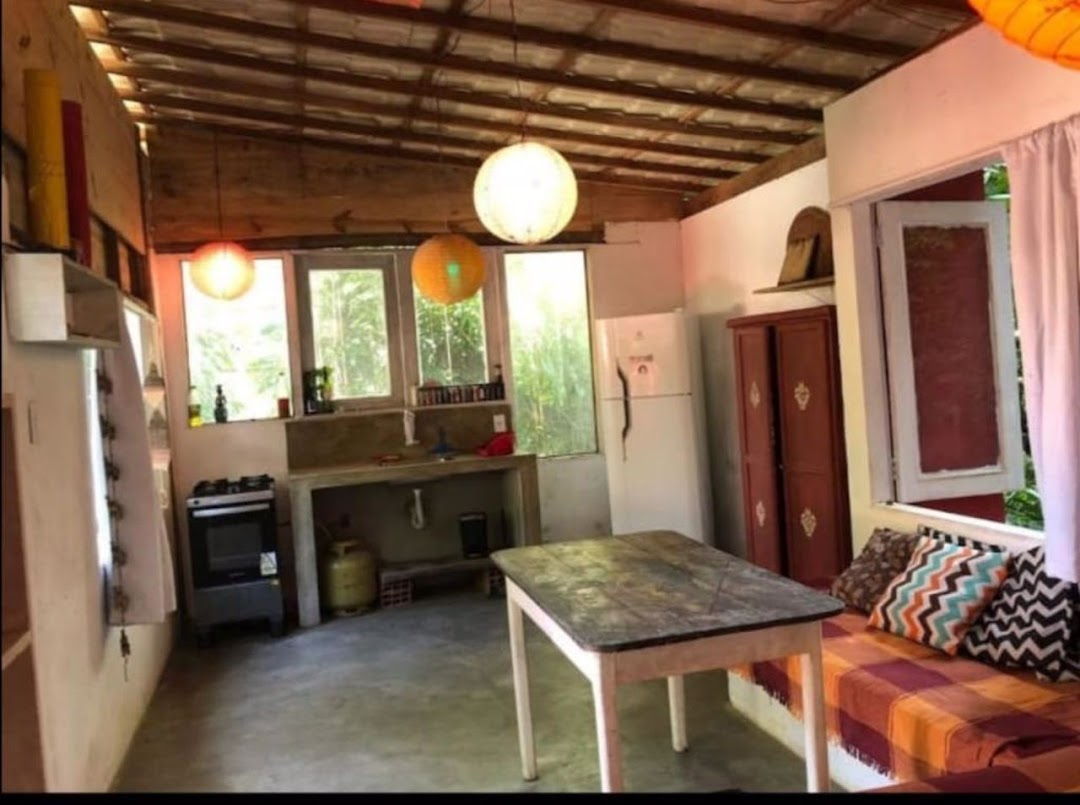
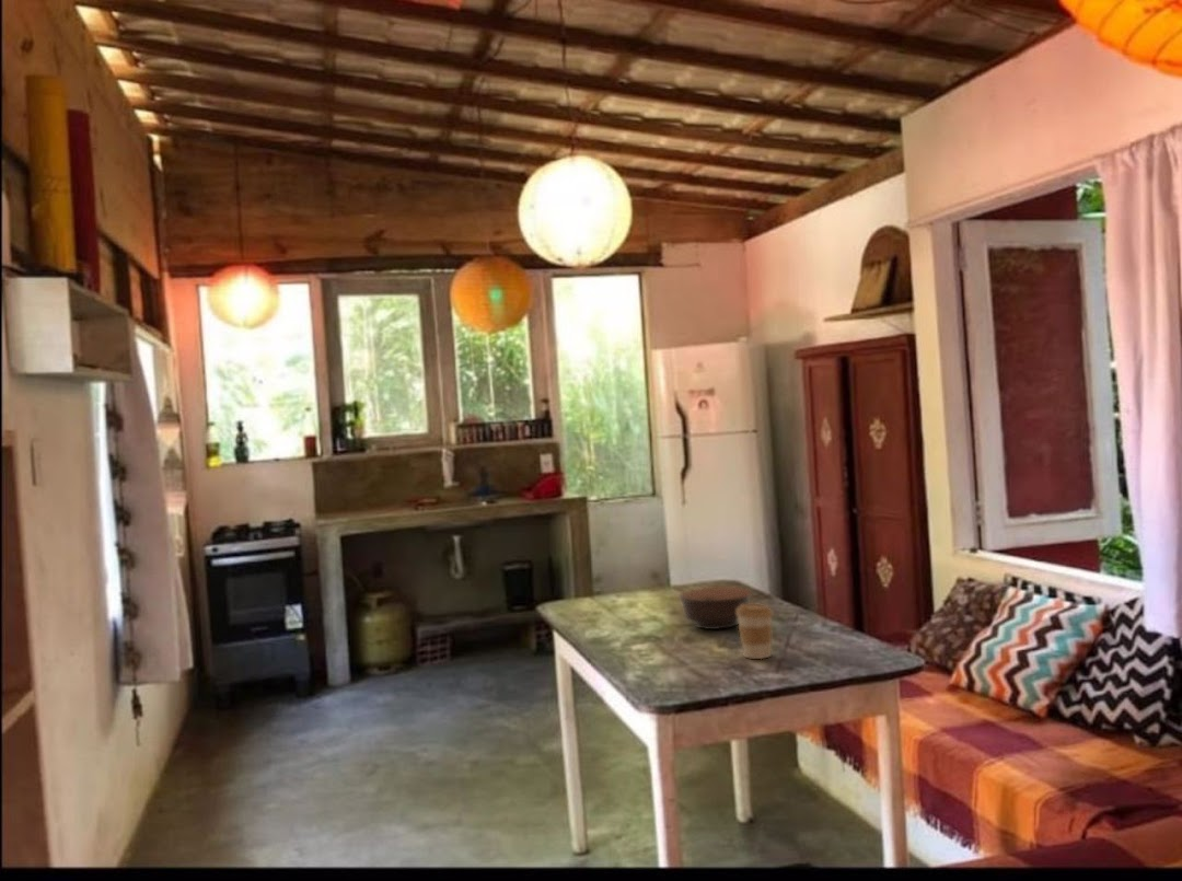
+ bowl [677,586,753,630]
+ coffee cup [737,603,775,660]
